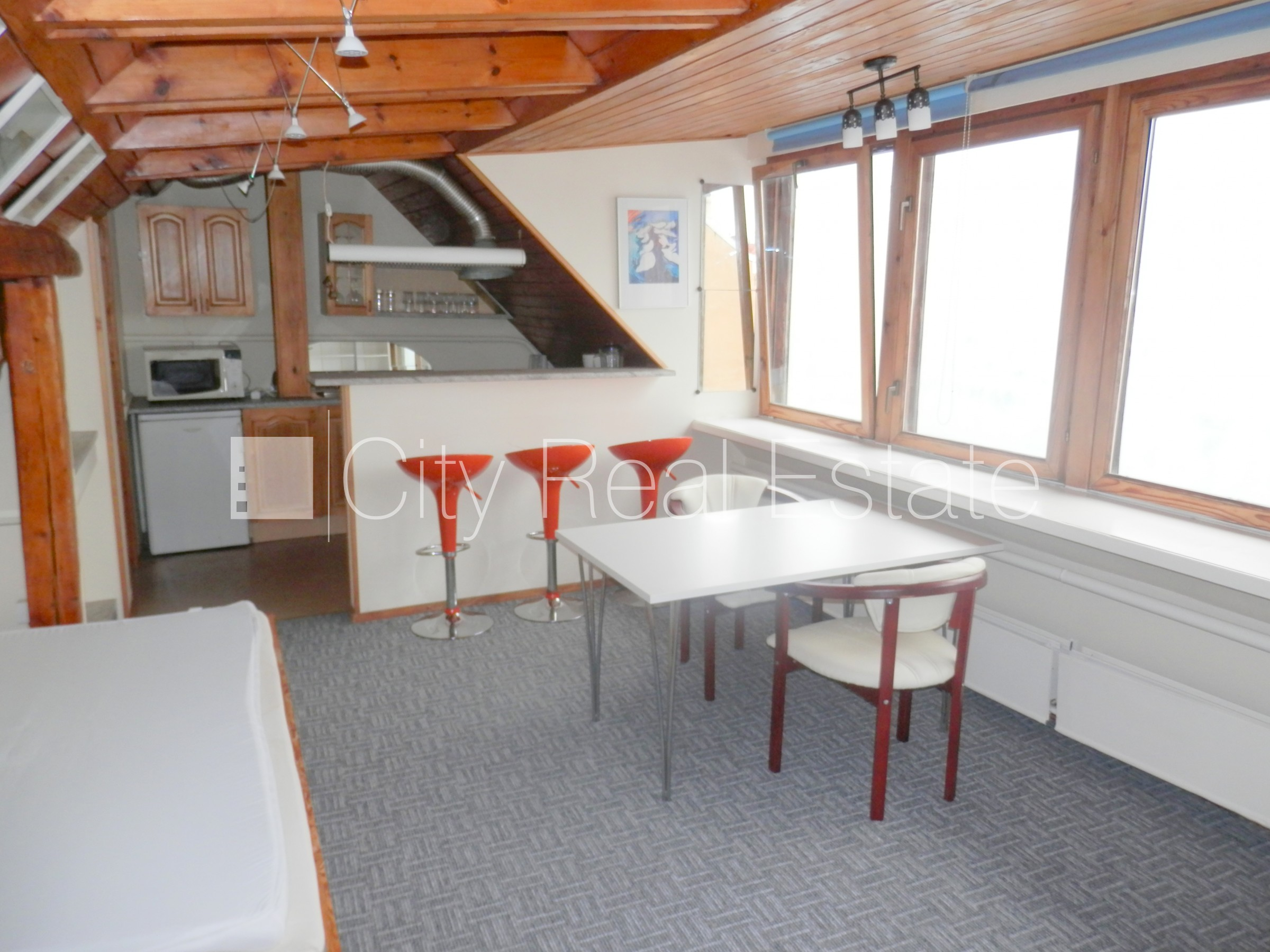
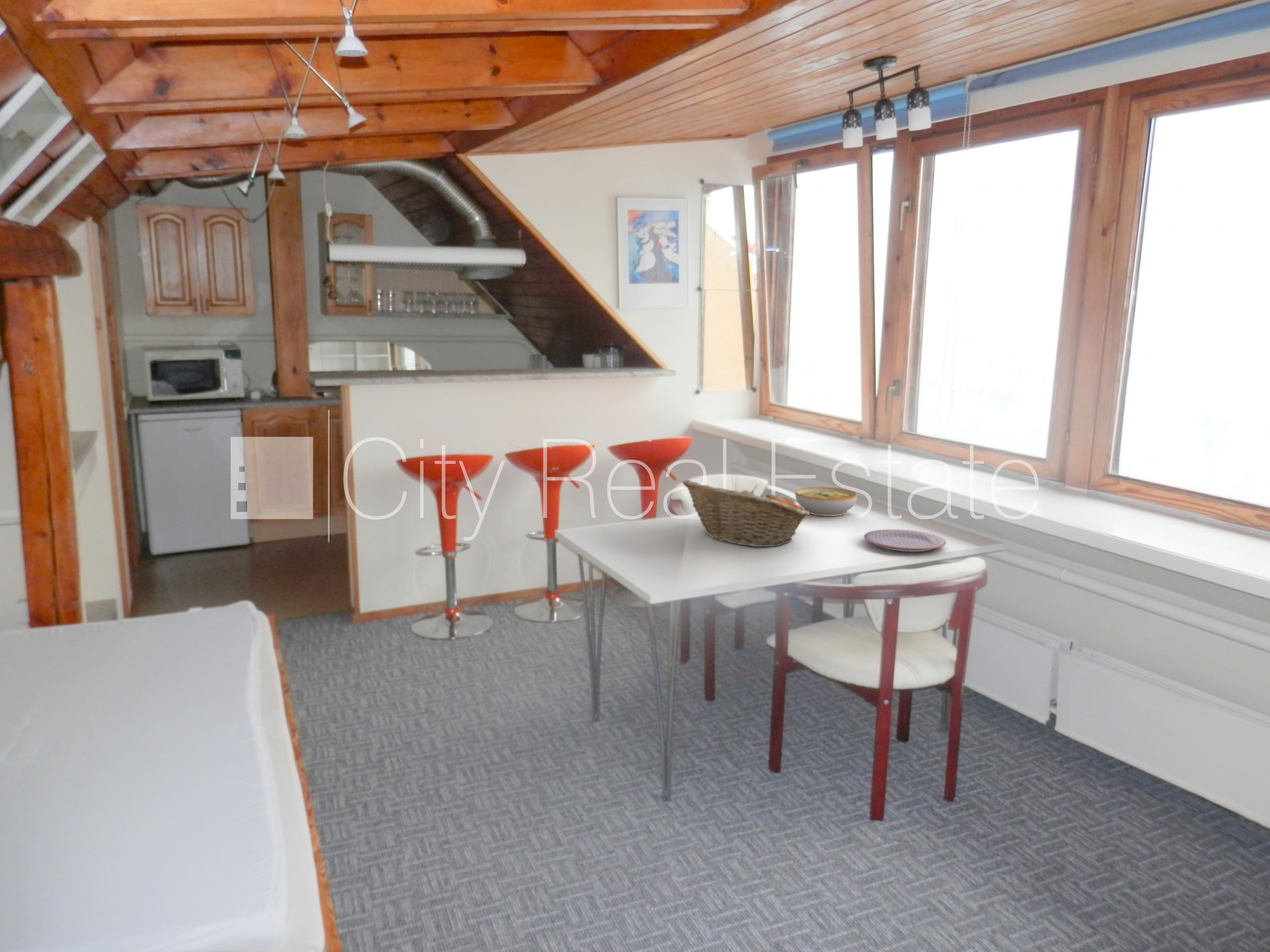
+ bowl [795,487,858,517]
+ fruit basket [682,479,811,547]
+ plate [863,529,947,552]
